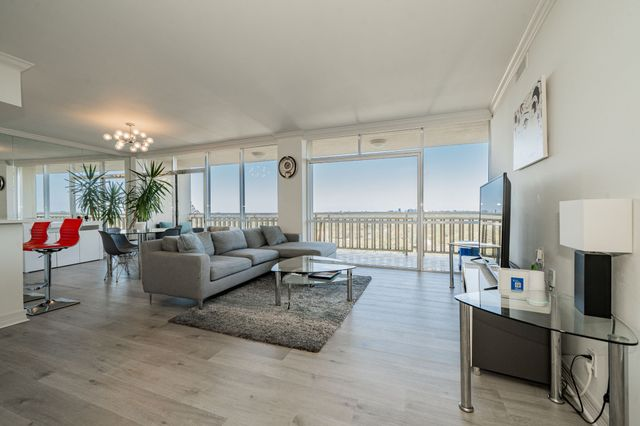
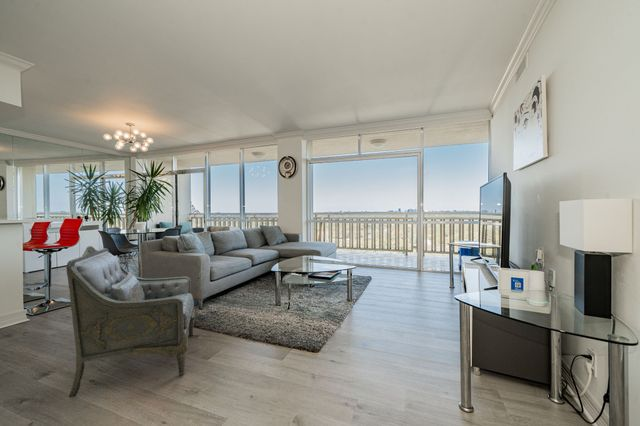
+ armchair [65,245,196,398]
